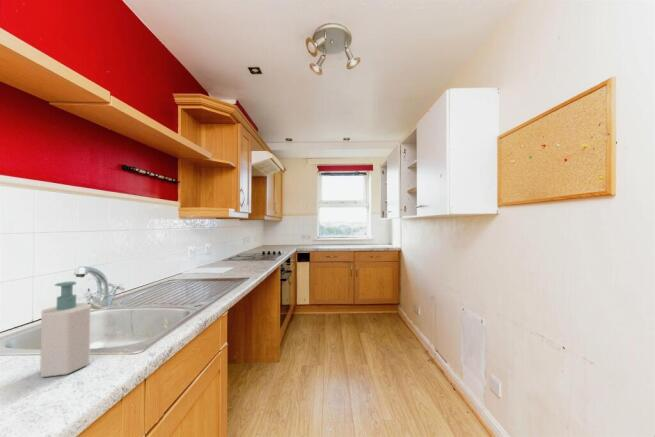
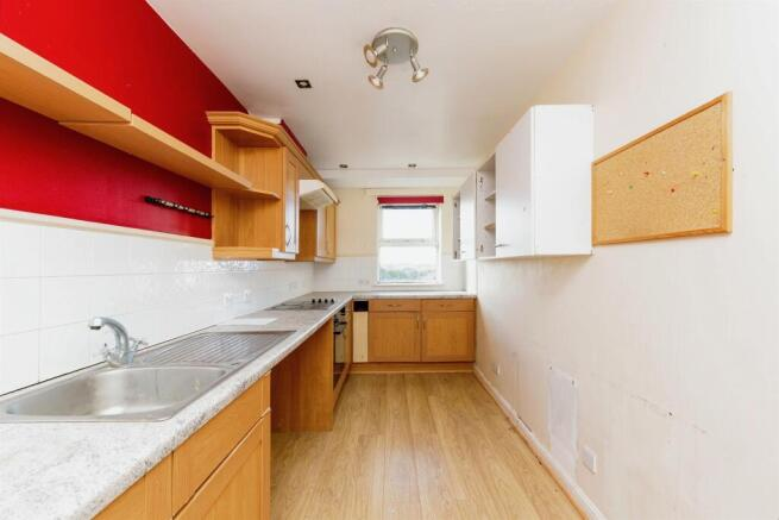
- soap bottle [39,280,92,378]
